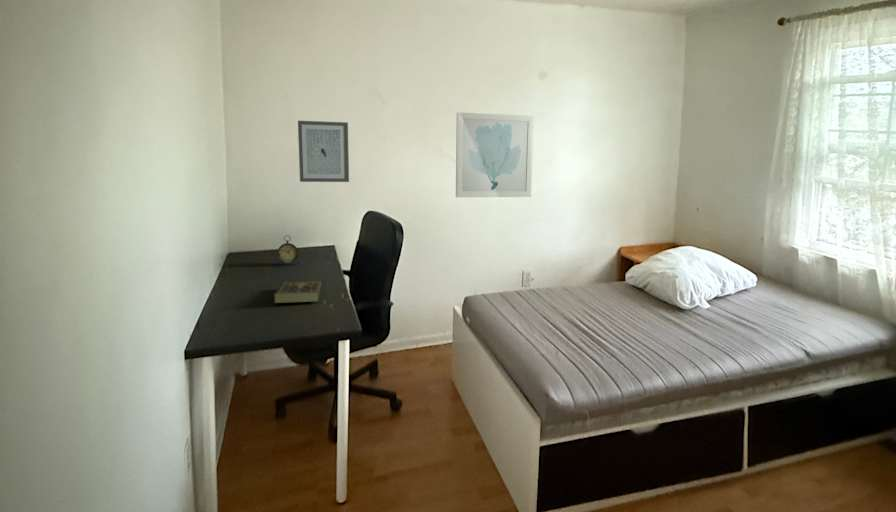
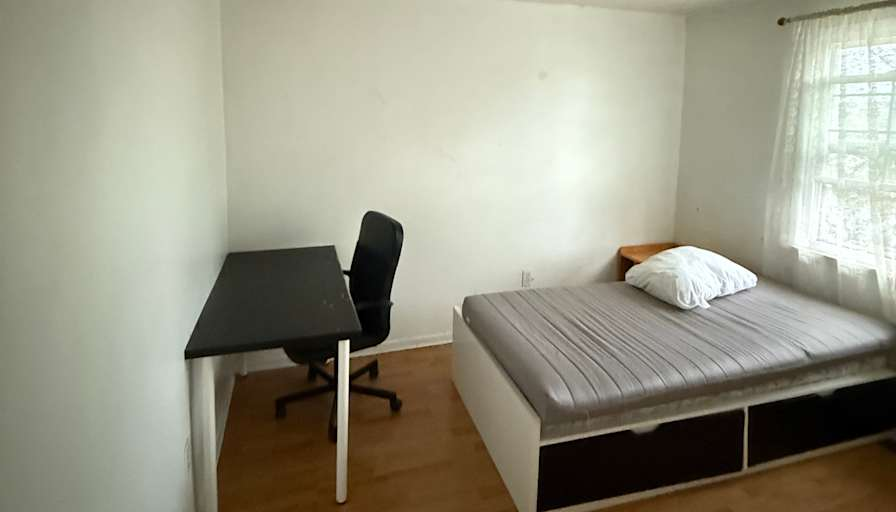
- wall art [455,111,535,198]
- book [274,280,322,304]
- alarm clock [277,234,299,266]
- wall art [297,120,350,183]
